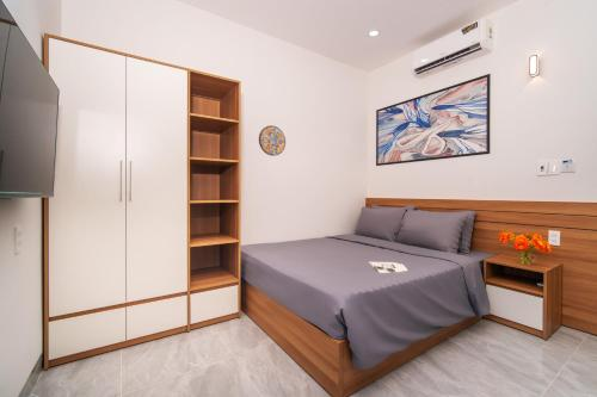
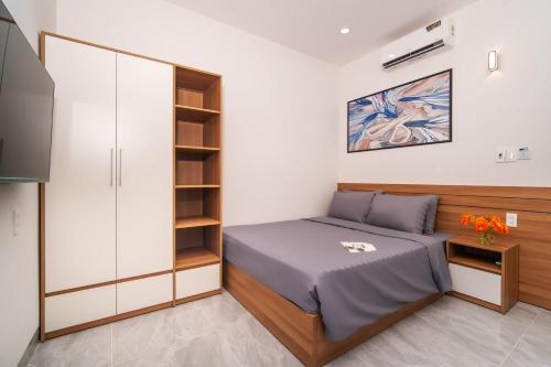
- manhole cover [258,124,287,157]
